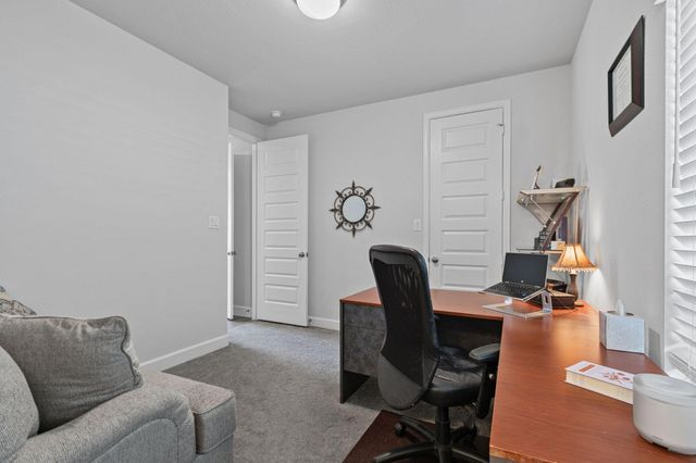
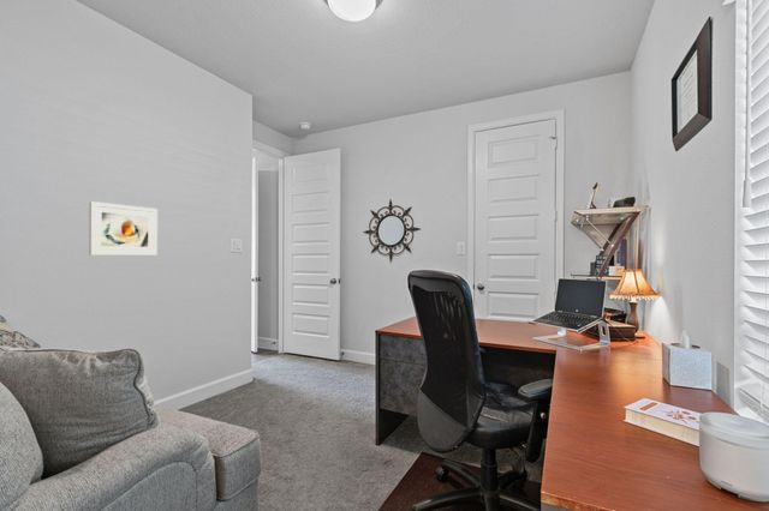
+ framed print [88,200,159,257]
